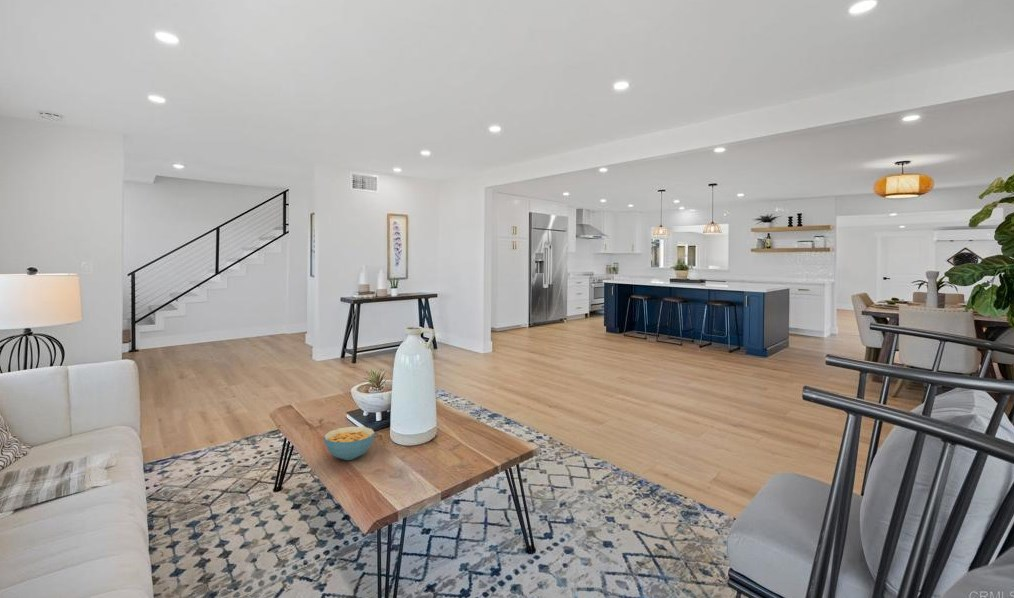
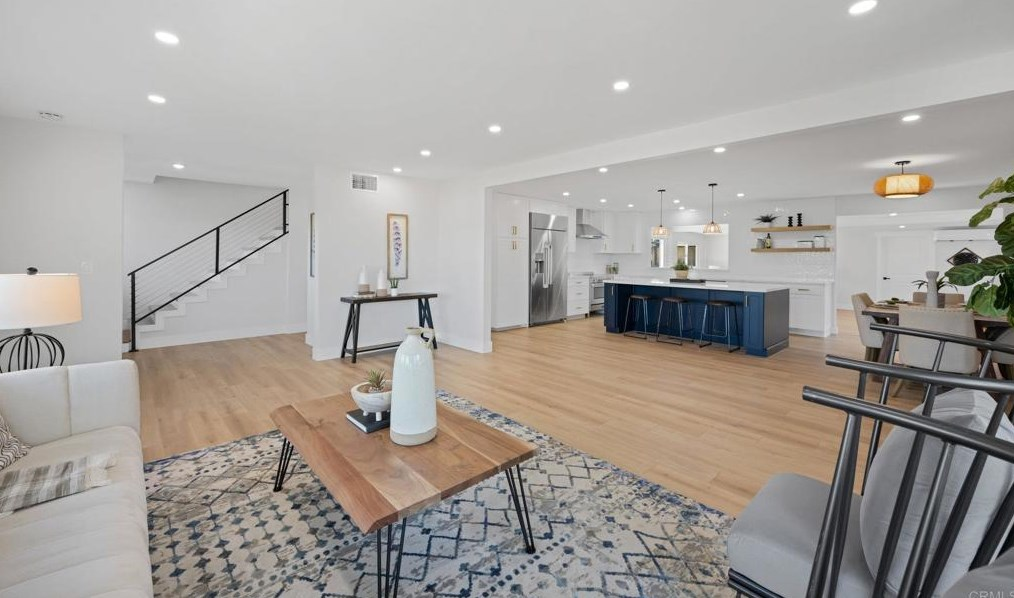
- cereal bowl [323,426,376,461]
